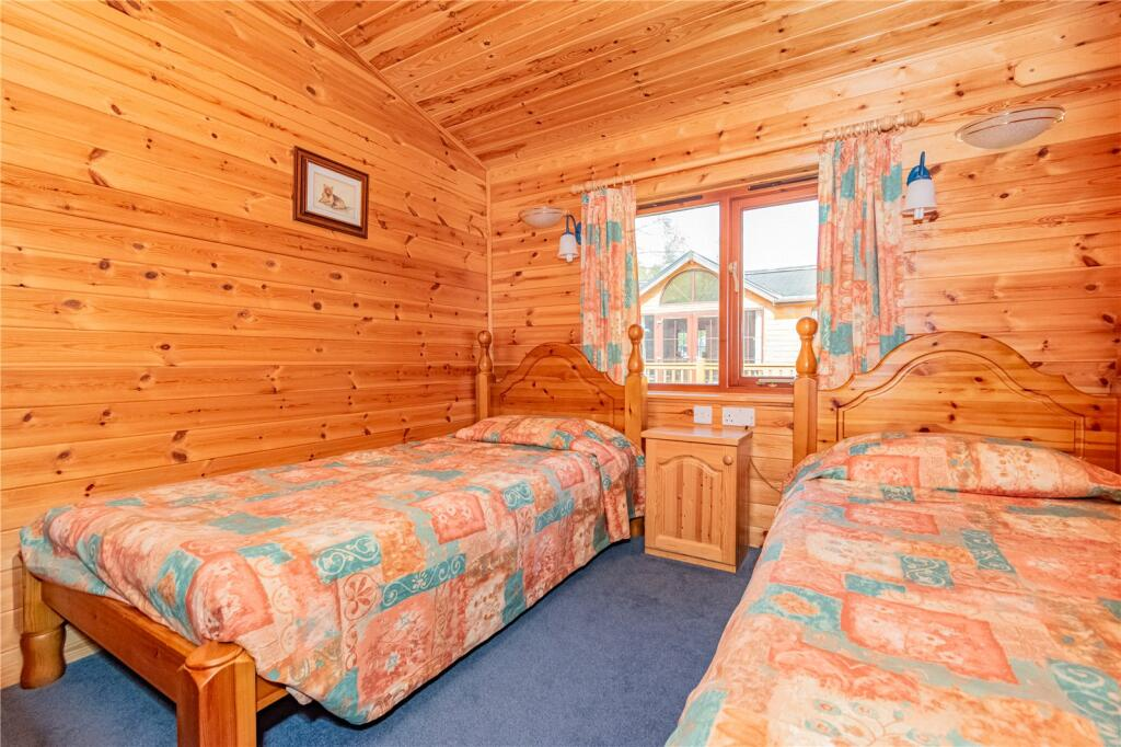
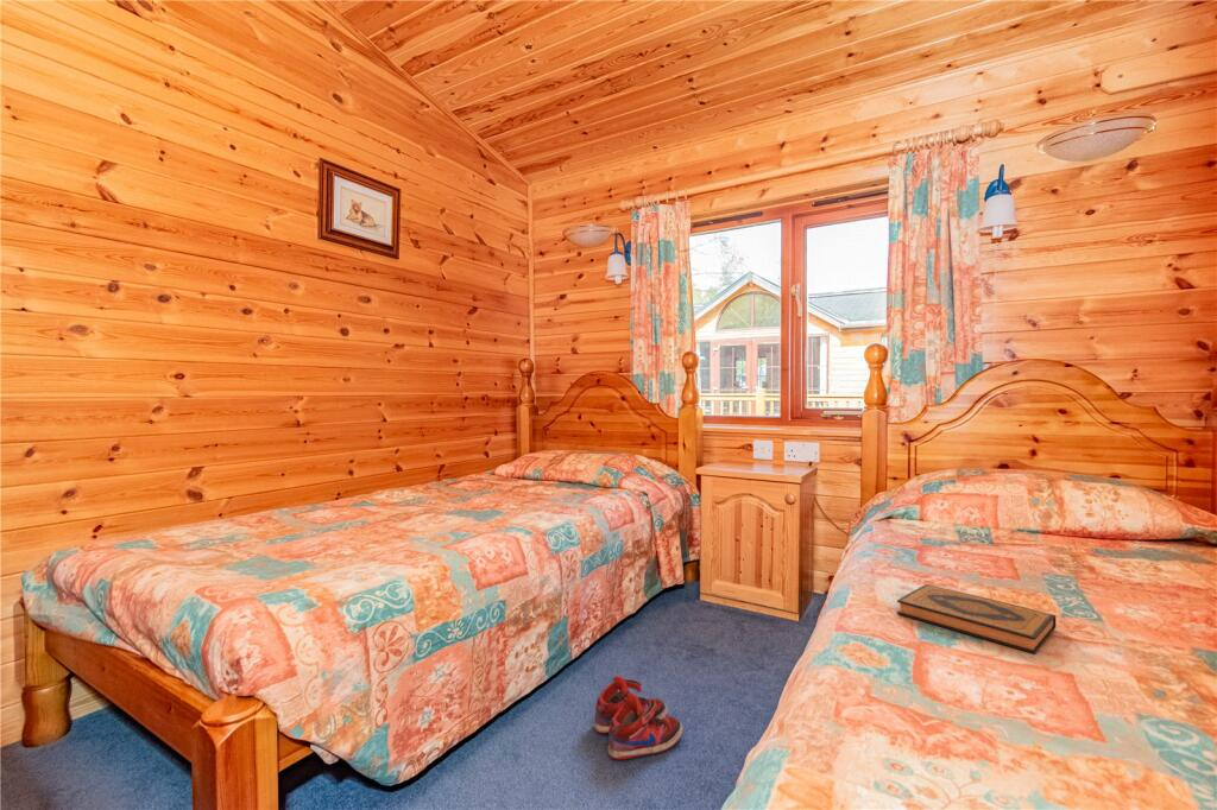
+ shoe [592,675,685,760]
+ hardback book [896,583,1057,654]
